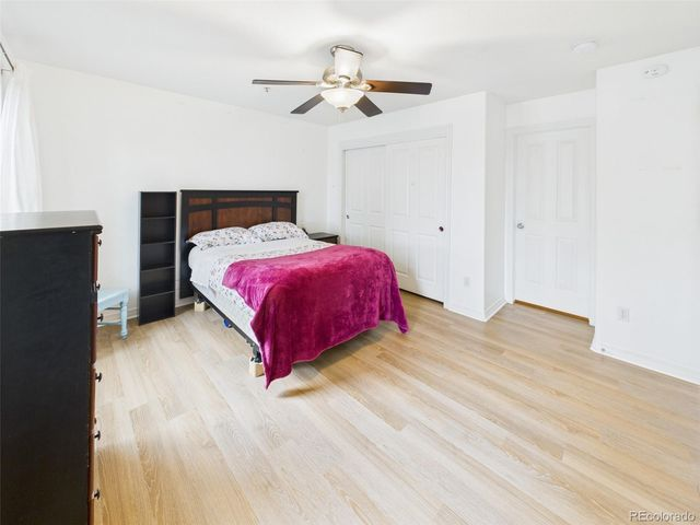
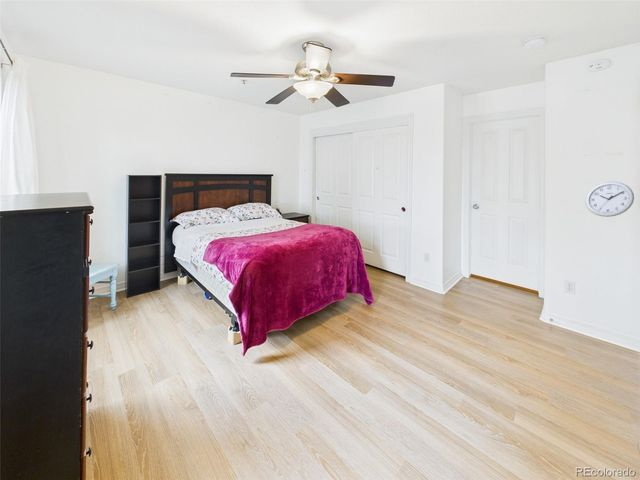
+ wall clock [584,181,635,218]
